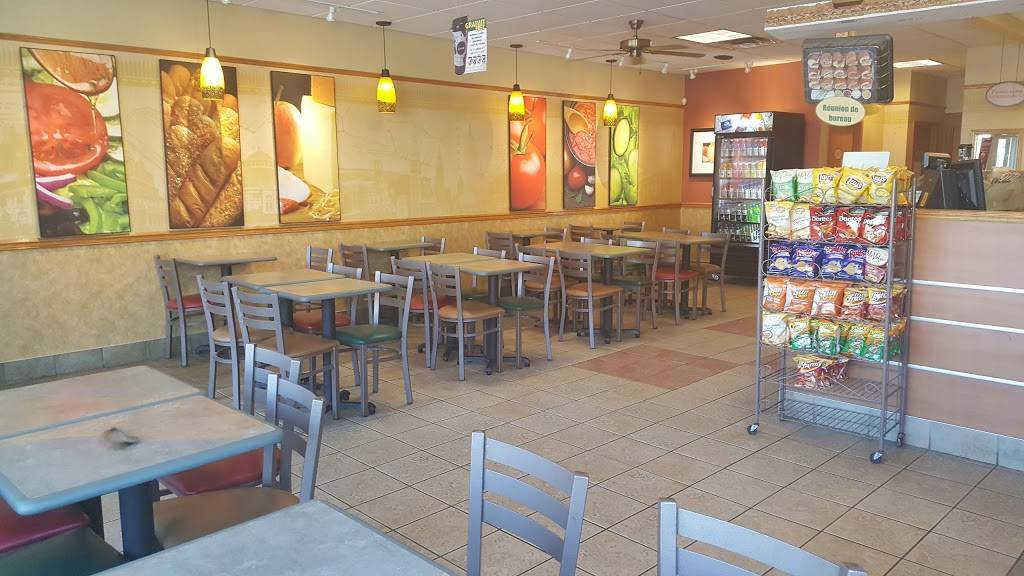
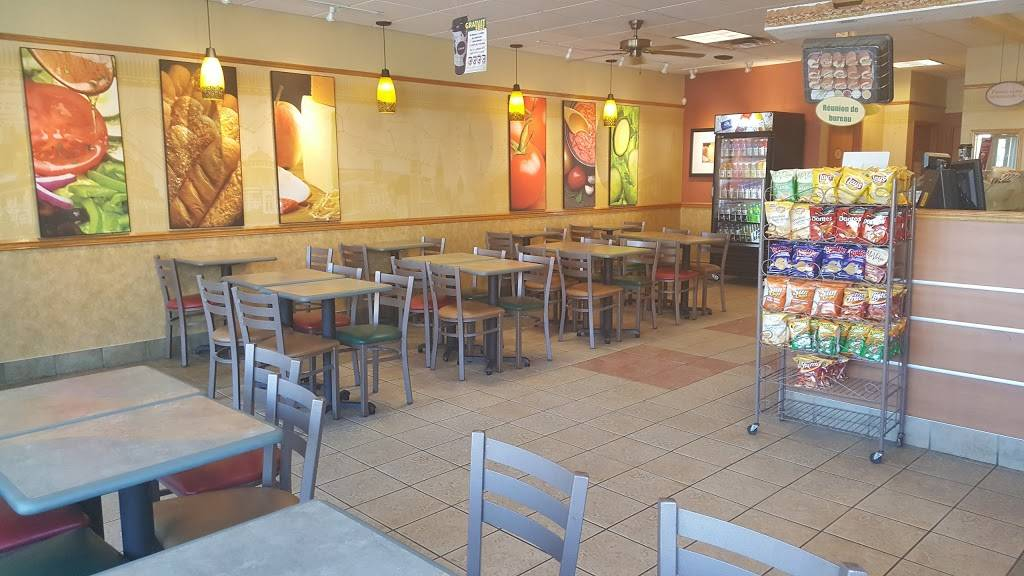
- spoon [110,425,140,444]
